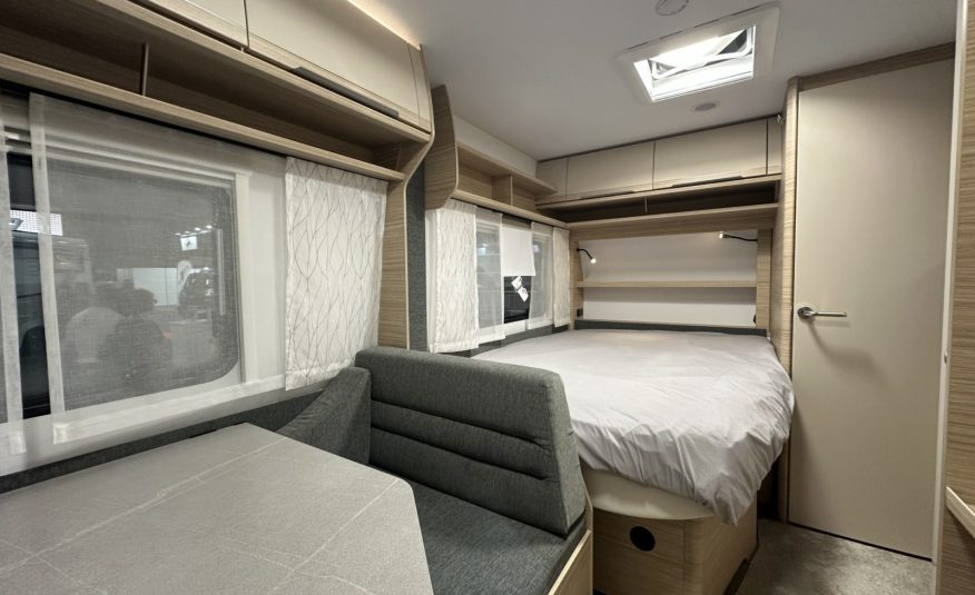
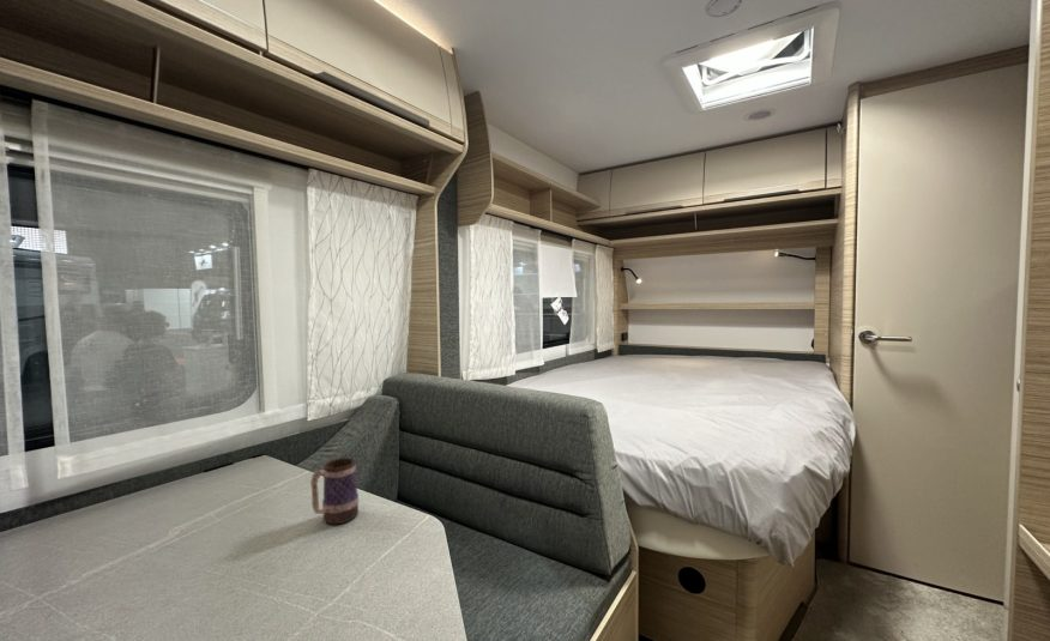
+ mug [309,456,360,525]
